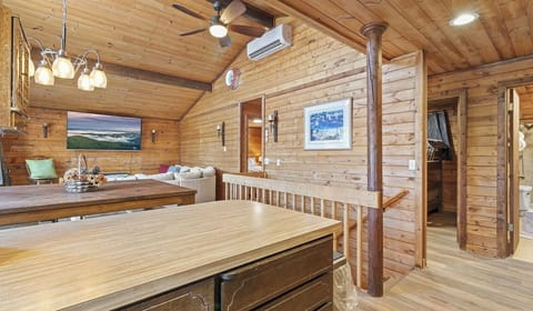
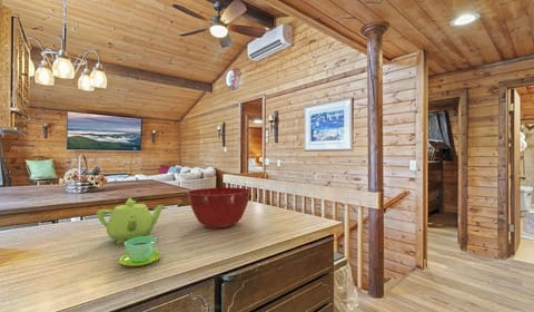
+ mixing bowl [186,186,253,230]
+ teapot [96,197,165,245]
+ cup [118,235,162,267]
